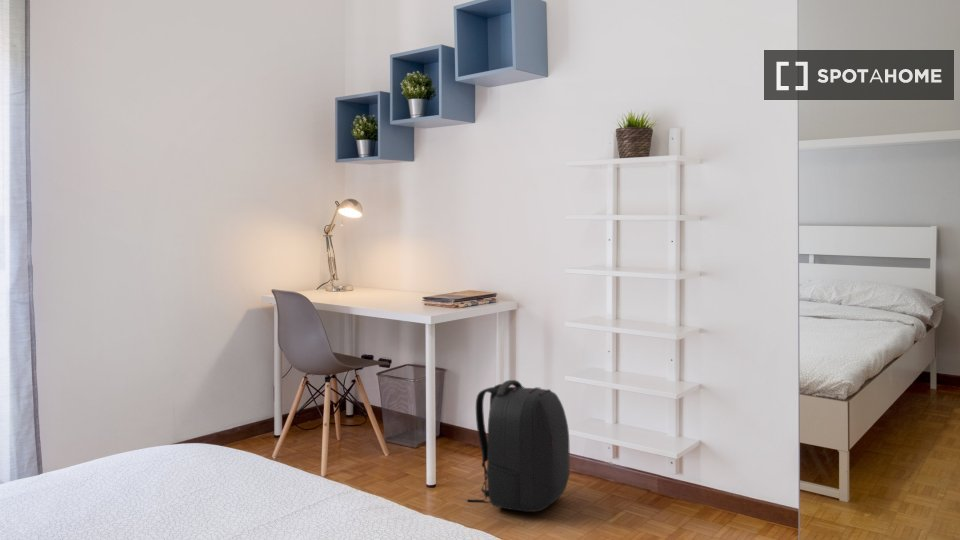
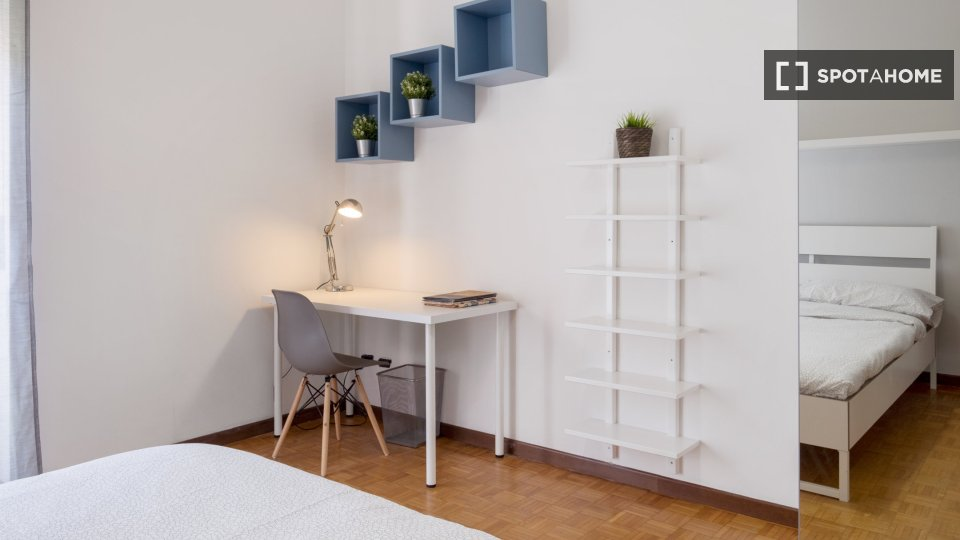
- backpack [466,379,571,513]
